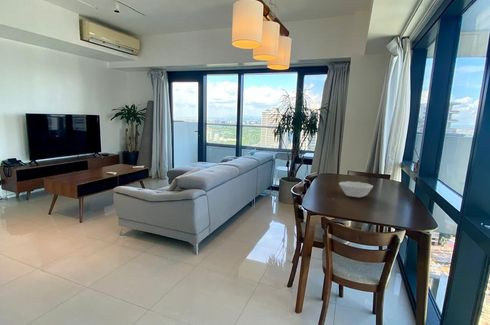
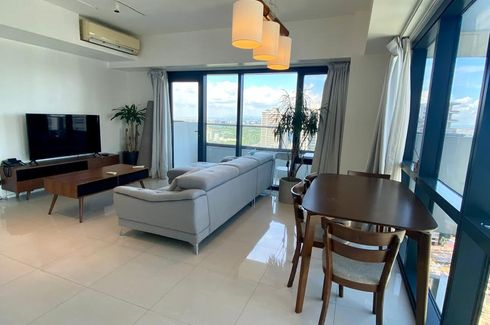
- bowl [338,180,374,198]
